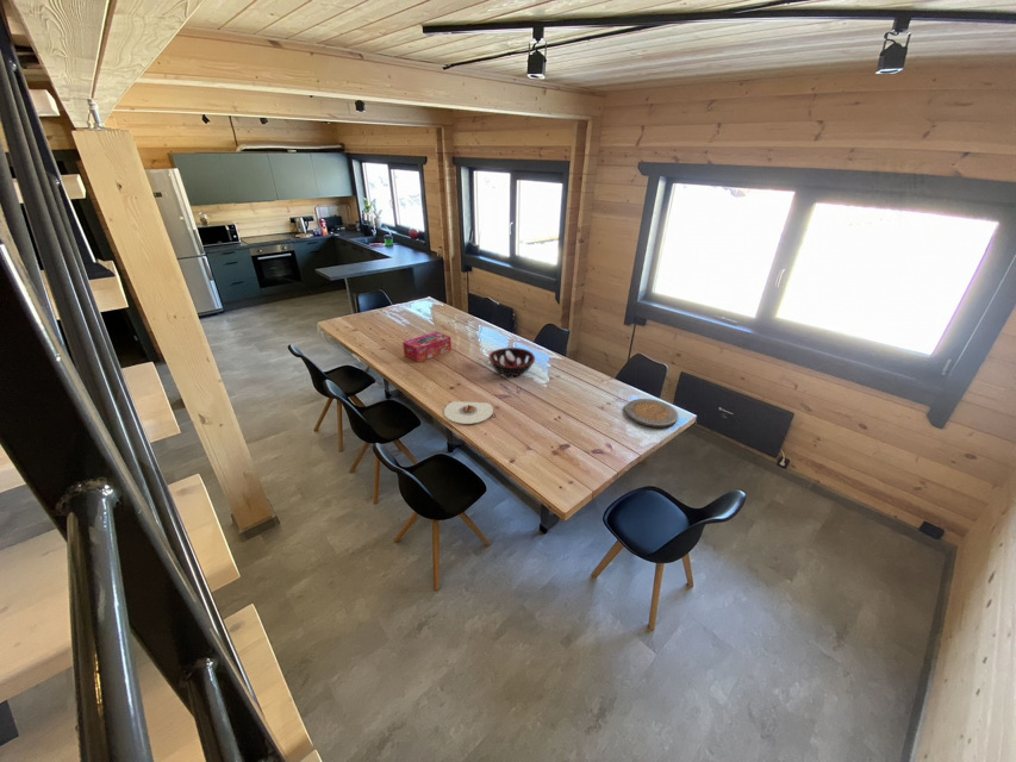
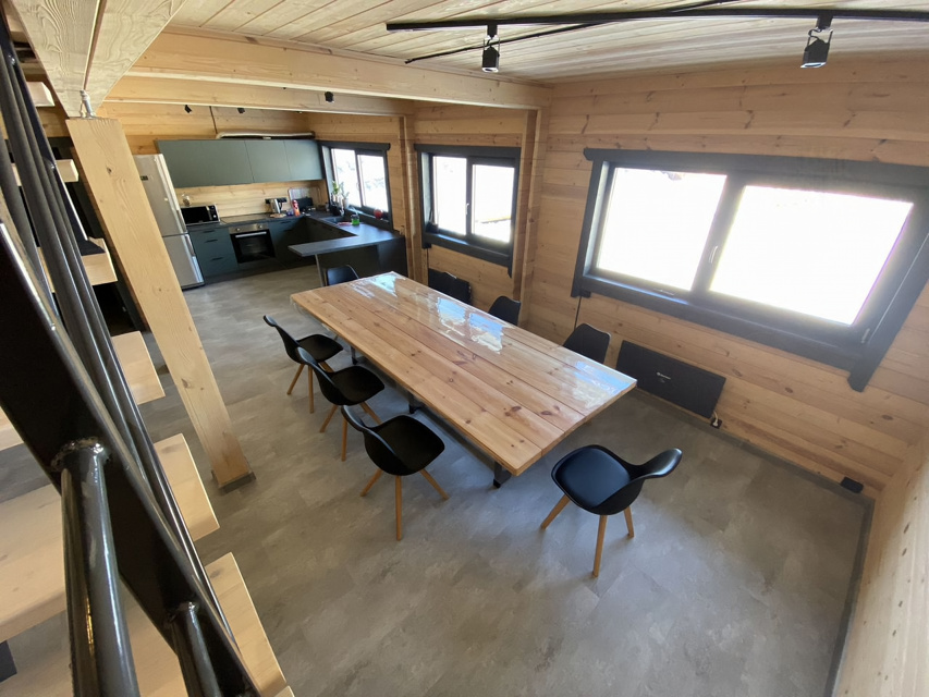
- plate [624,398,679,429]
- plate [443,400,494,425]
- decorative bowl [487,346,536,377]
- tissue box [401,331,453,363]
